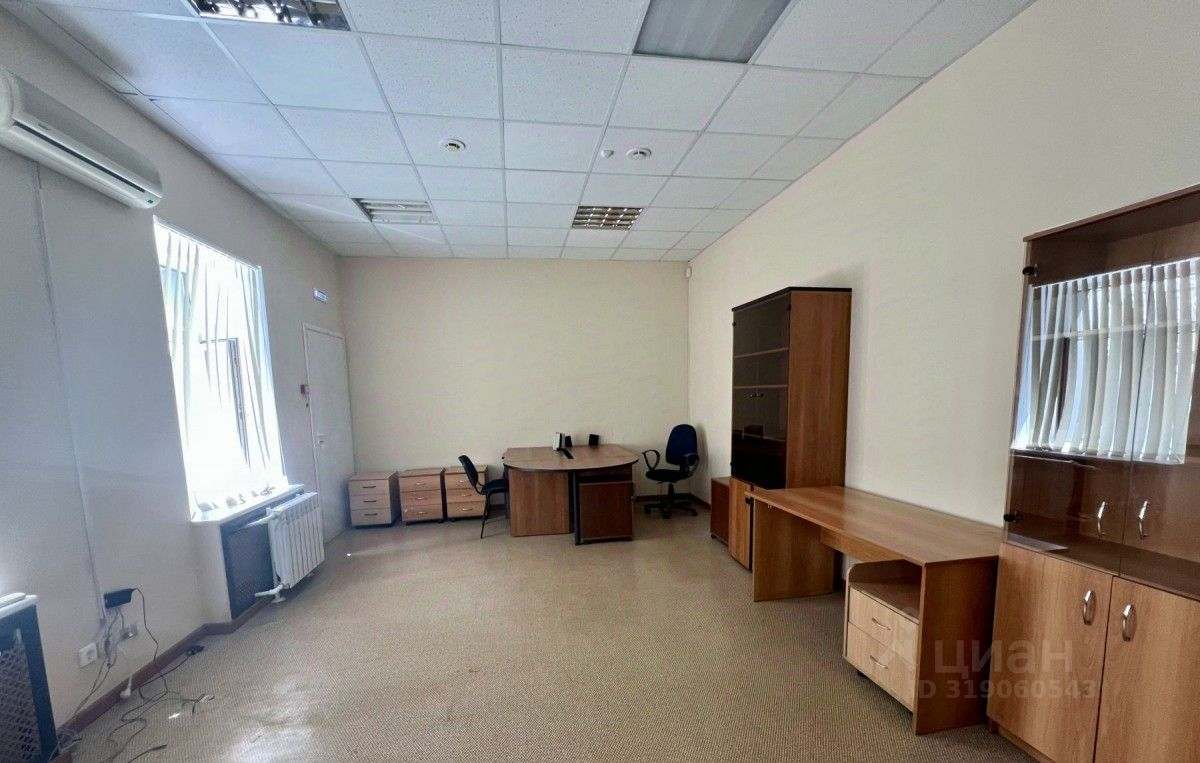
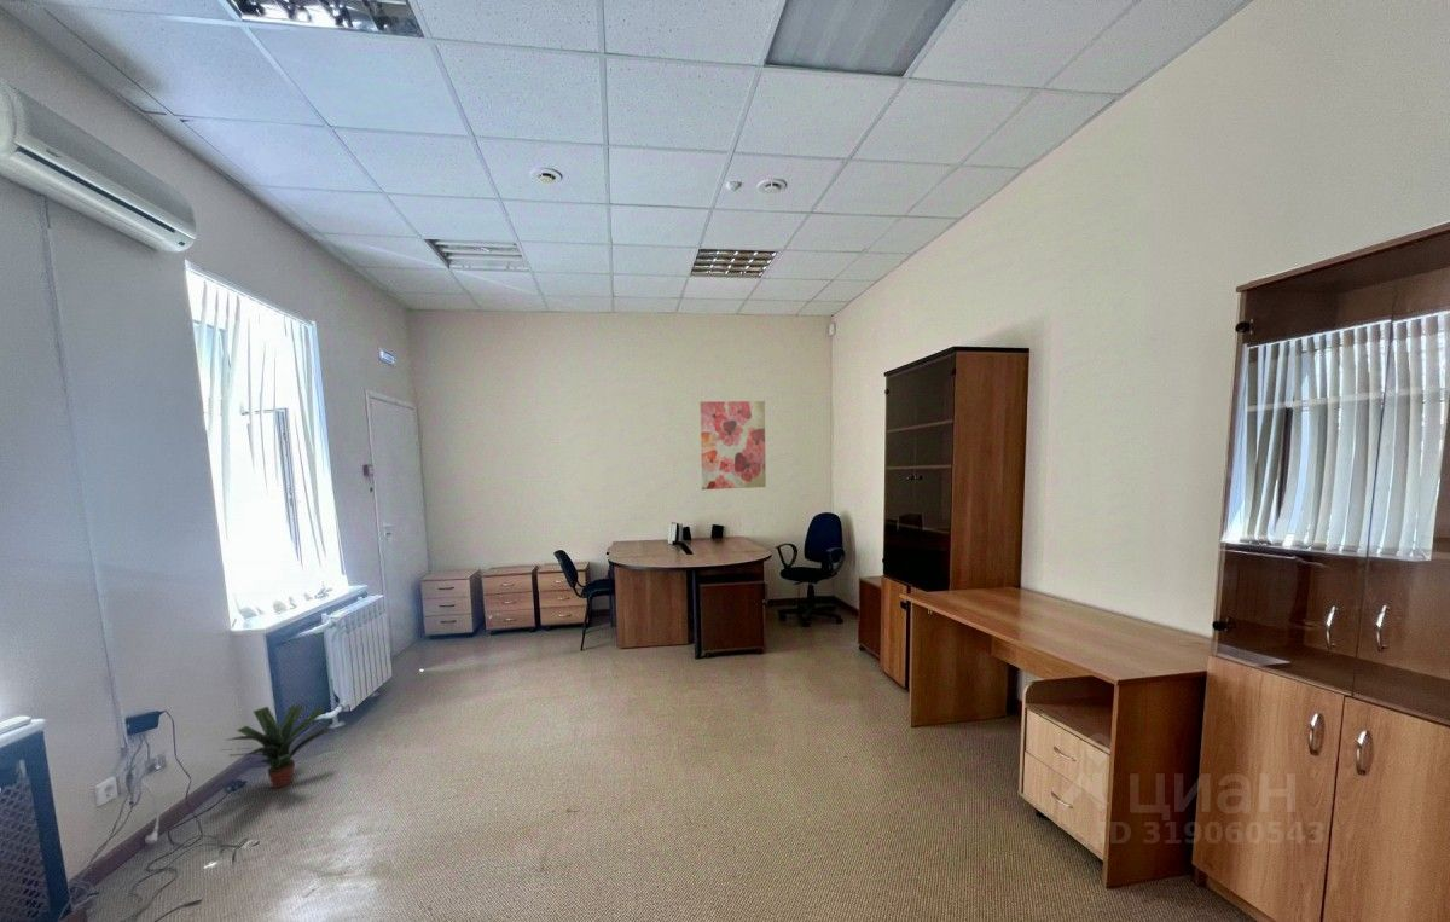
+ potted plant [219,704,331,789]
+ wall art [698,400,767,491]
